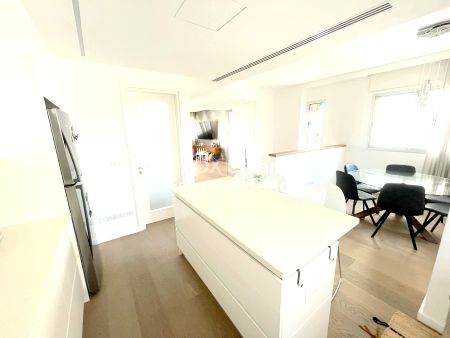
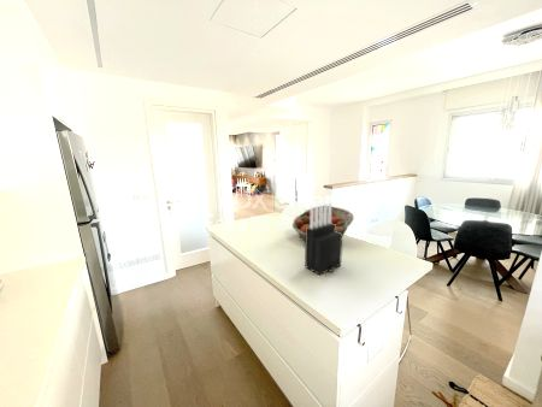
+ fruit basket [291,205,355,242]
+ knife block [304,202,343,277]
